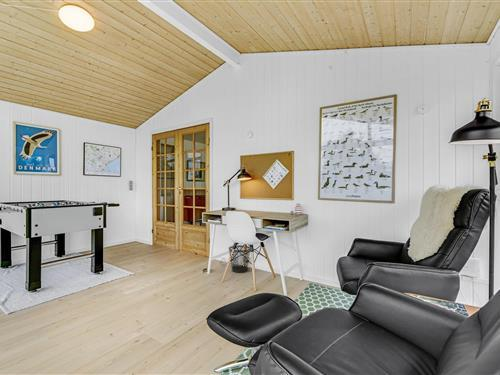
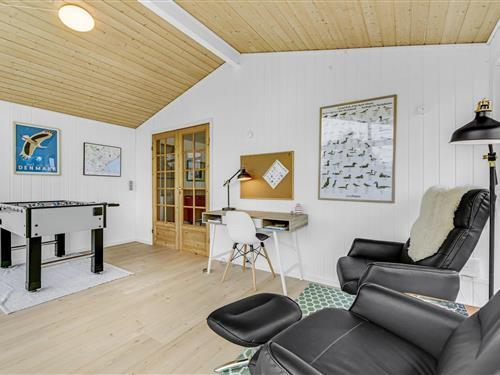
- wastebasket [228,244,252,274]
